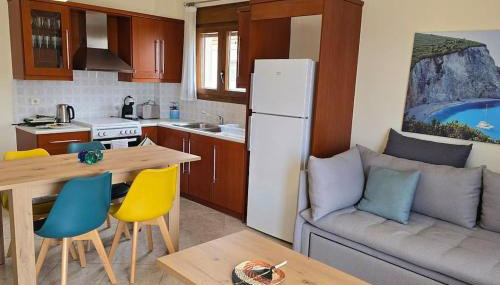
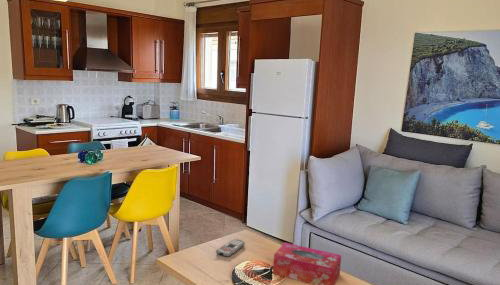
+ remote control [215,238,246,258]
+ tissue box [272,242,342,285]
